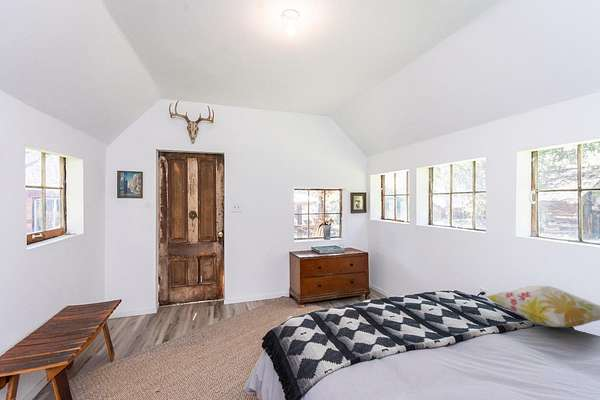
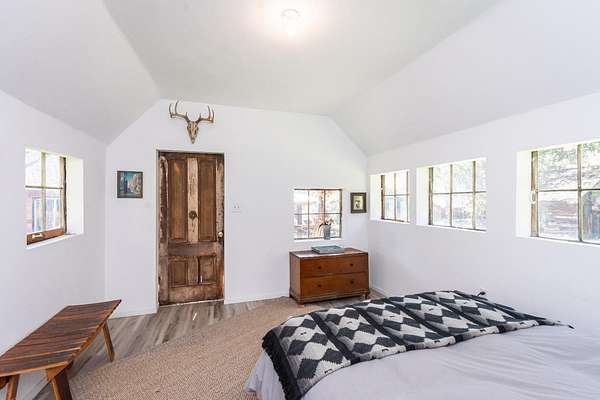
- decorative pillow [483,285,600,328]
